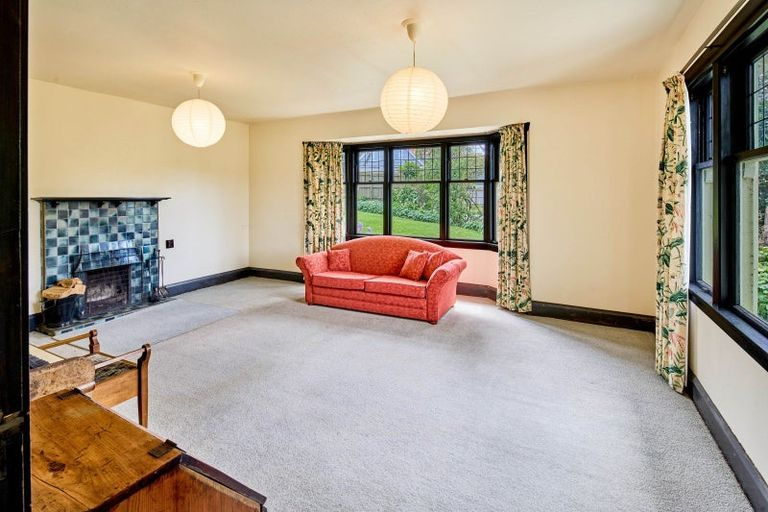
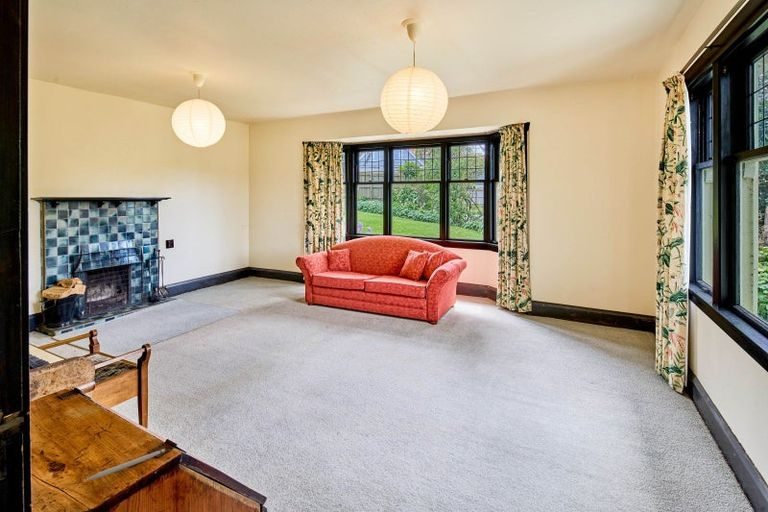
+ pen [83,448,167,482]
